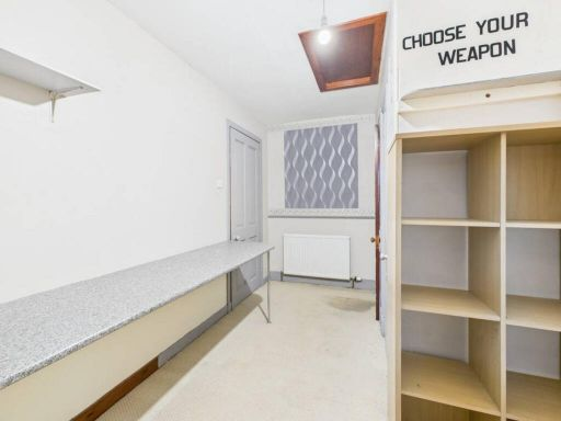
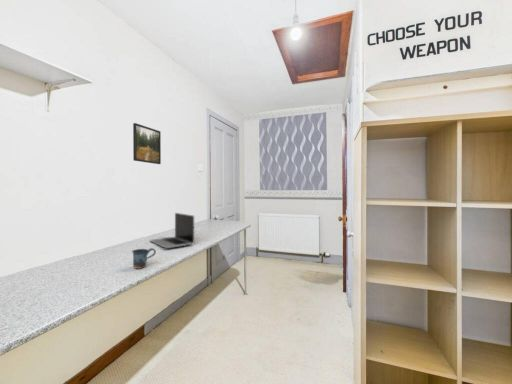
+ laptop [149,212,195,249]
+ mug [131,247,157,270]
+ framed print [132,122,162,165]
